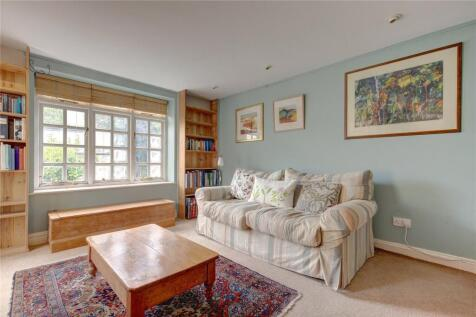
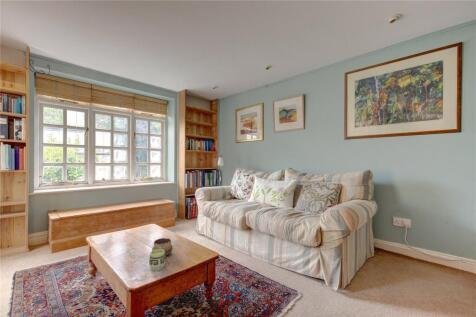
+ decorative bowl [151,237,174,257]
+ cup [148,249,167,272]
